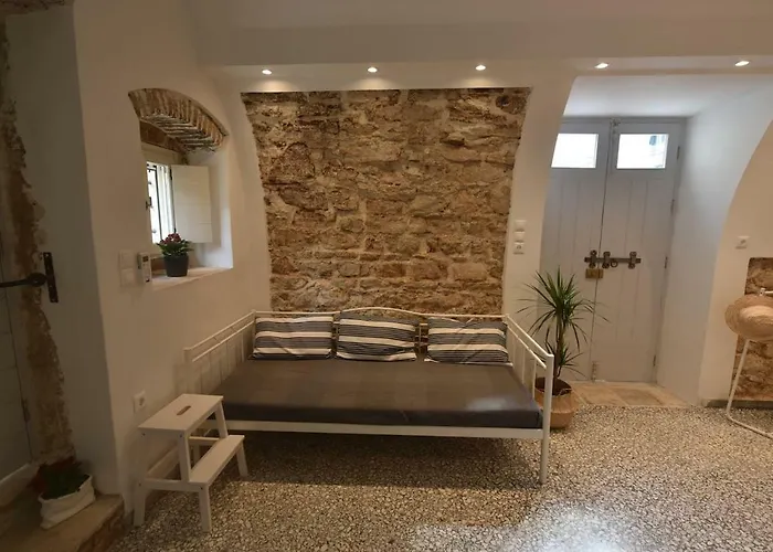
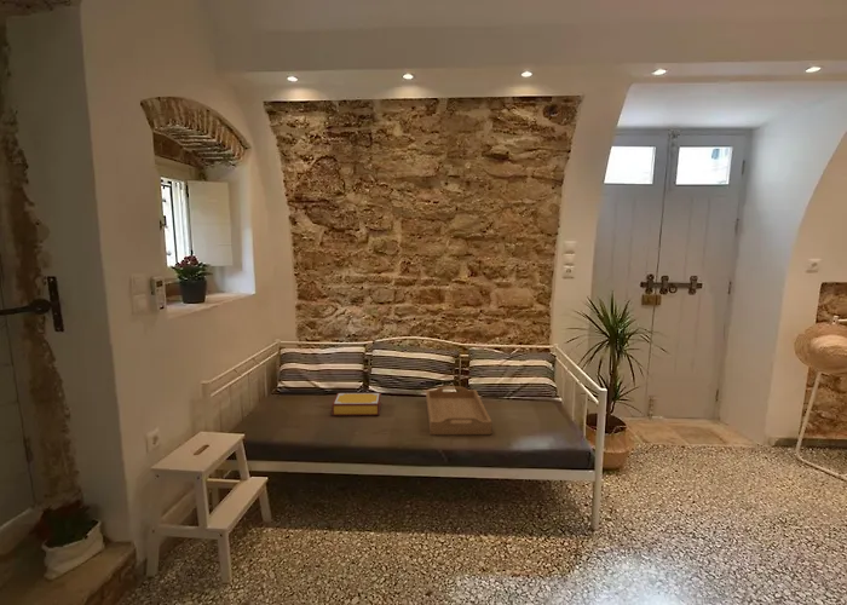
+ serving tray [425,386,492,436]
+ book [330,392,382,417]
